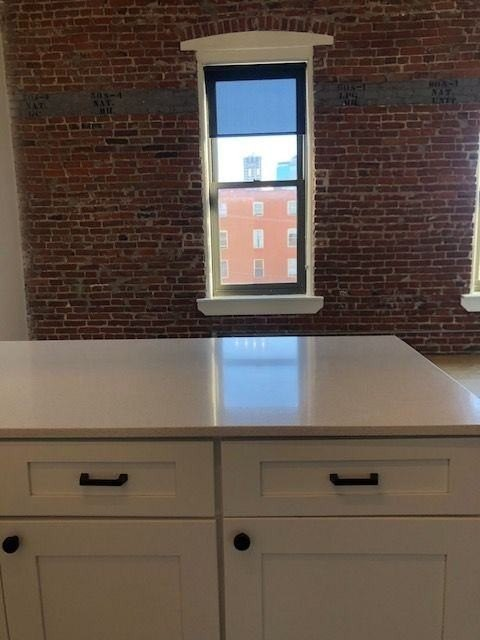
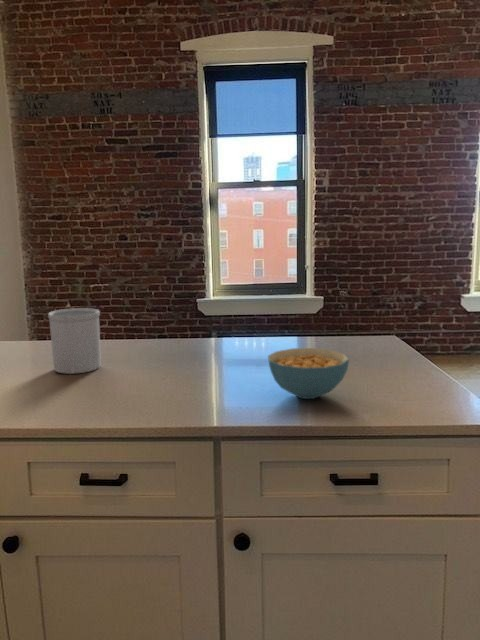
+ utensil holder [47,307,101,375]
+ cereal bowl [267,347,350,400]
